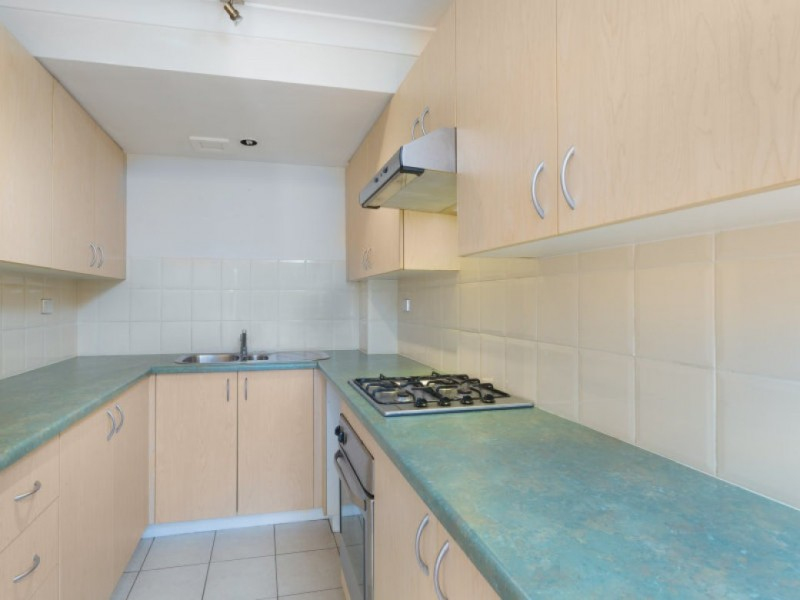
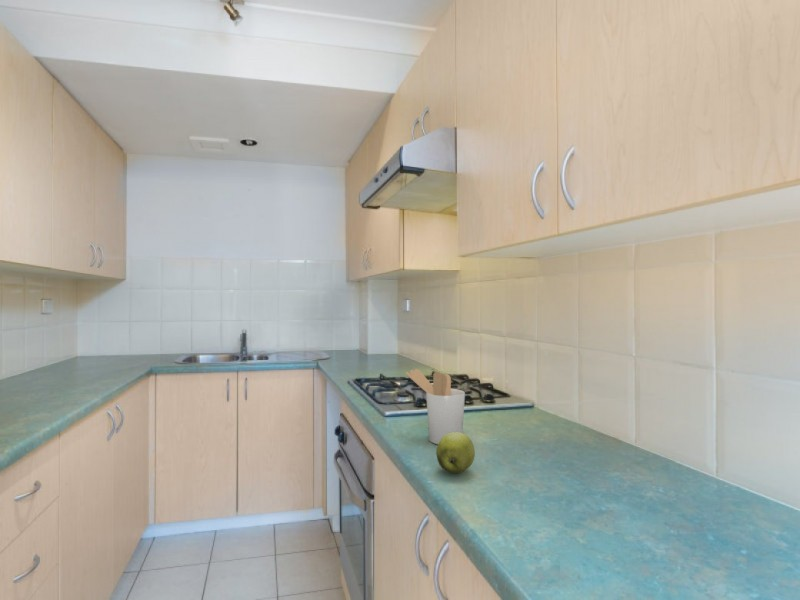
+ utensil holder [405,368,466,445]
+ apple [435,432,476,474]
